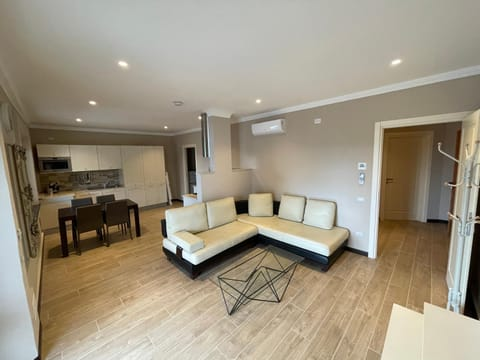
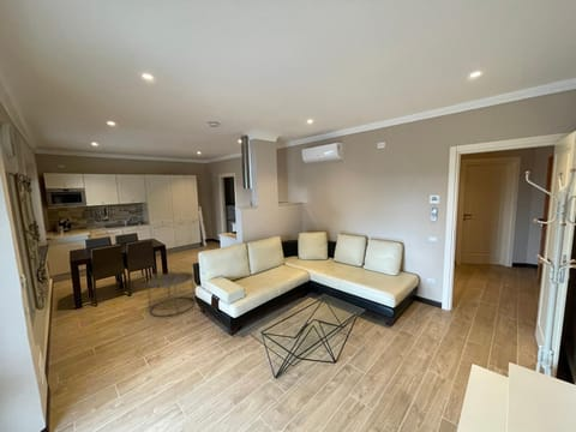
+ side table [146,271,197,318]
